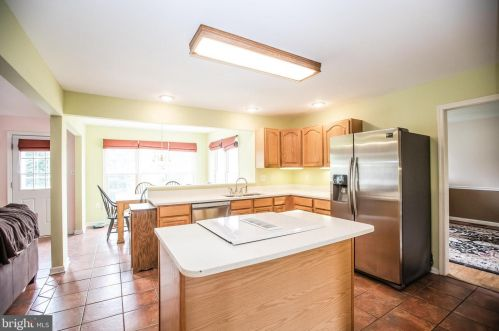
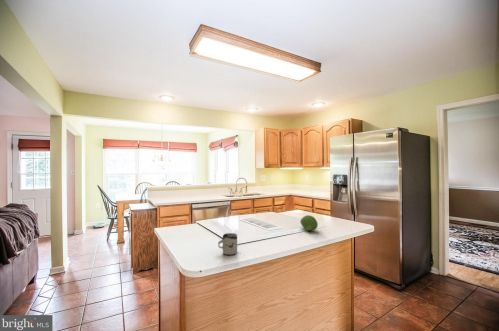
+ cup [217,232,238,256]
+ fruit [299,214,319,232]
